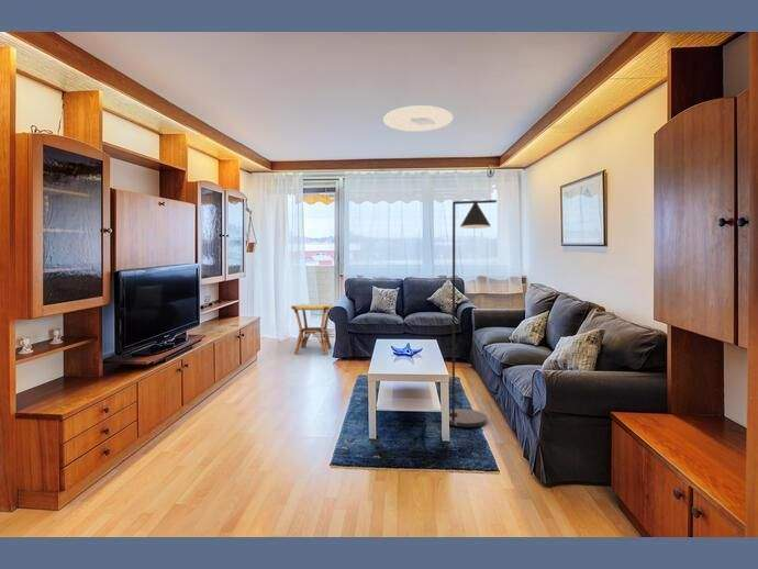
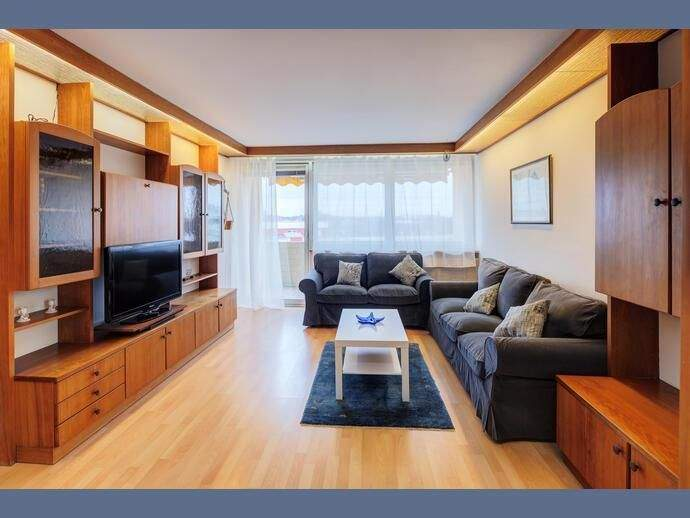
- floor lamp [448,199,498,428]
- side table [290,303,334,355]
- ceiling light [382,104,454,133]
